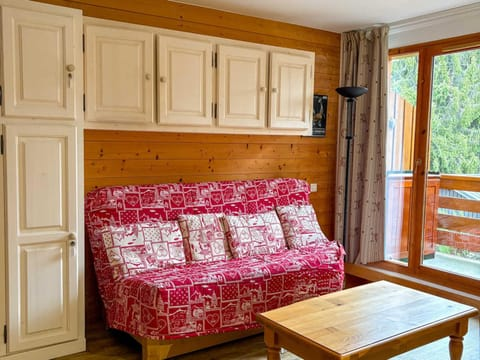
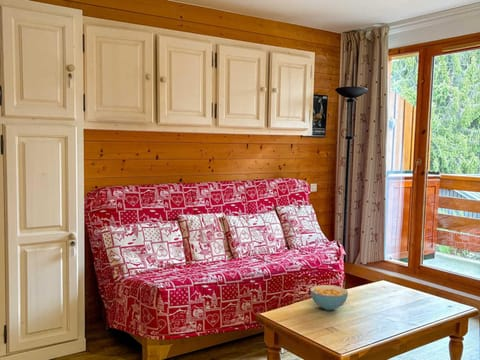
+ cereal bowl [310,284,349,311]
